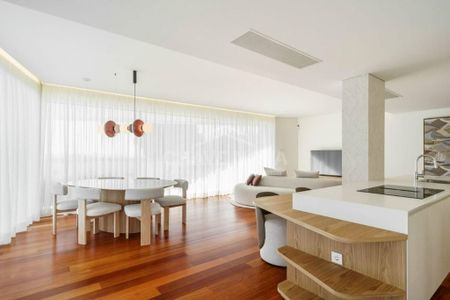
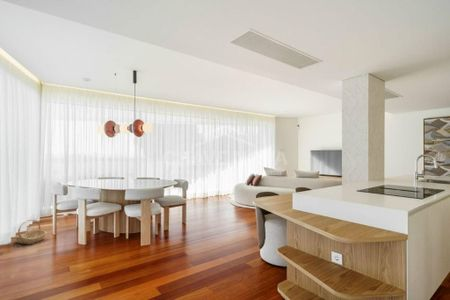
+ basket [13,218,48,245]
